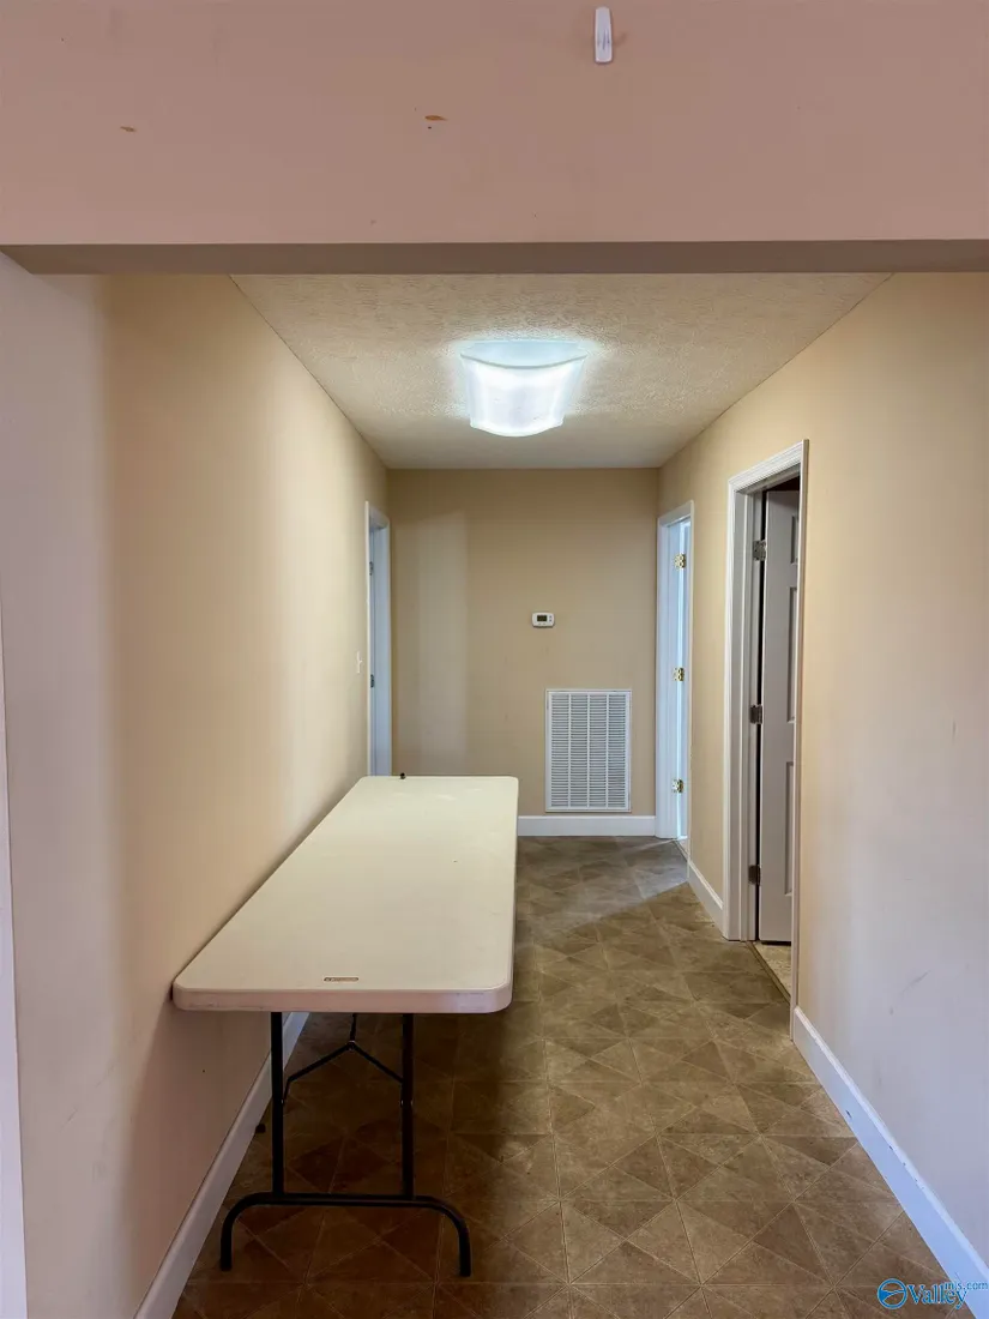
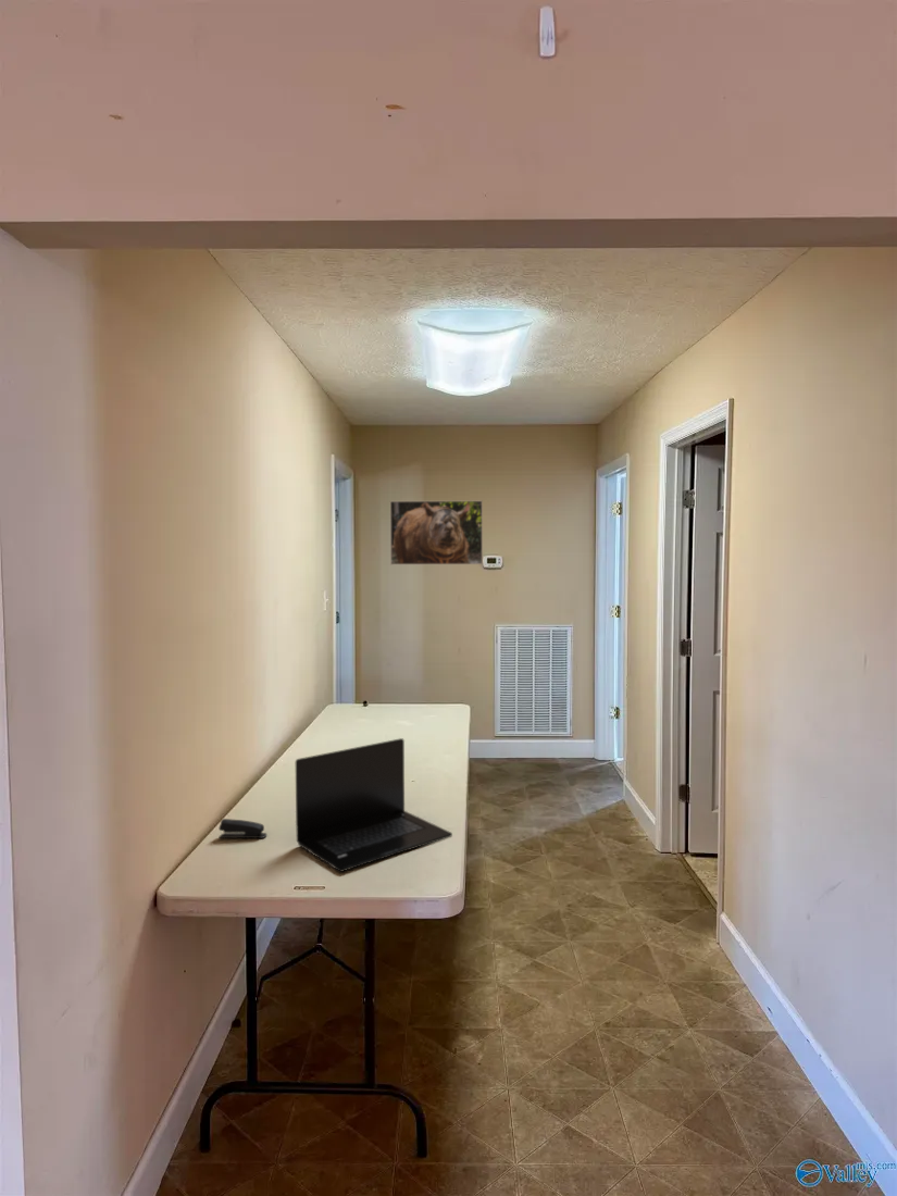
+ stapler [217,818,267,839]
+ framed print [389,500,484,565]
+ laptop [295,737,453,873]
